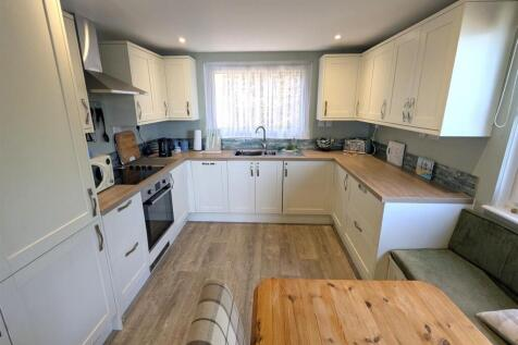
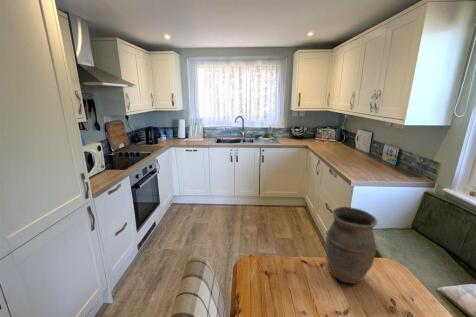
+ vase [325,206,378,285]
